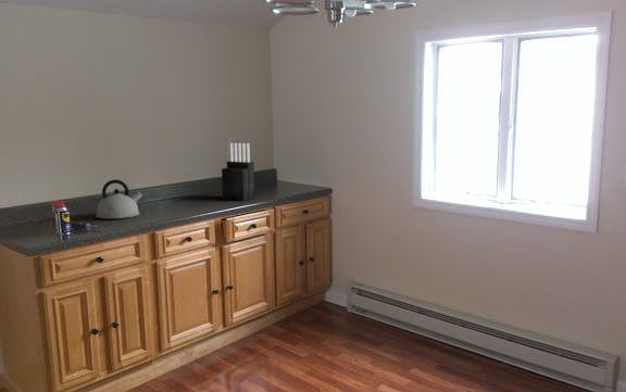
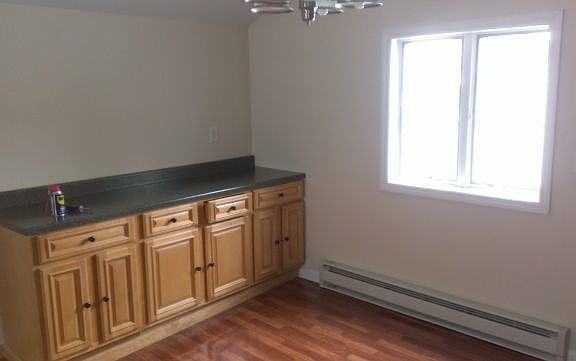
- kettle [95,179,143,219]
- knife block [221,142,255,202]
